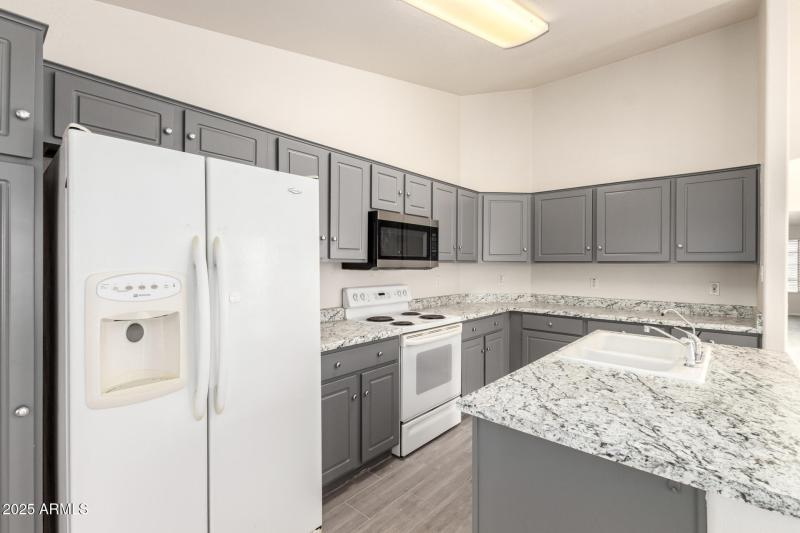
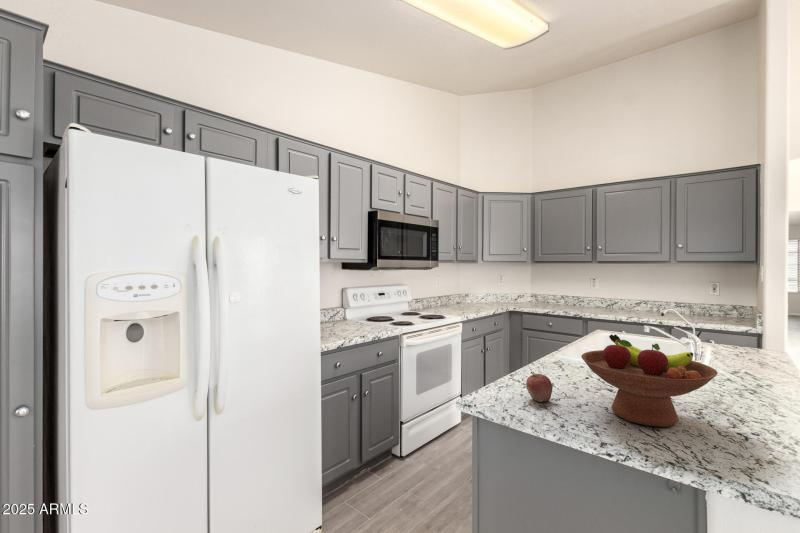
+ fruit bowl [580,333,718,428]
+ fruit [525,371,553,403]
